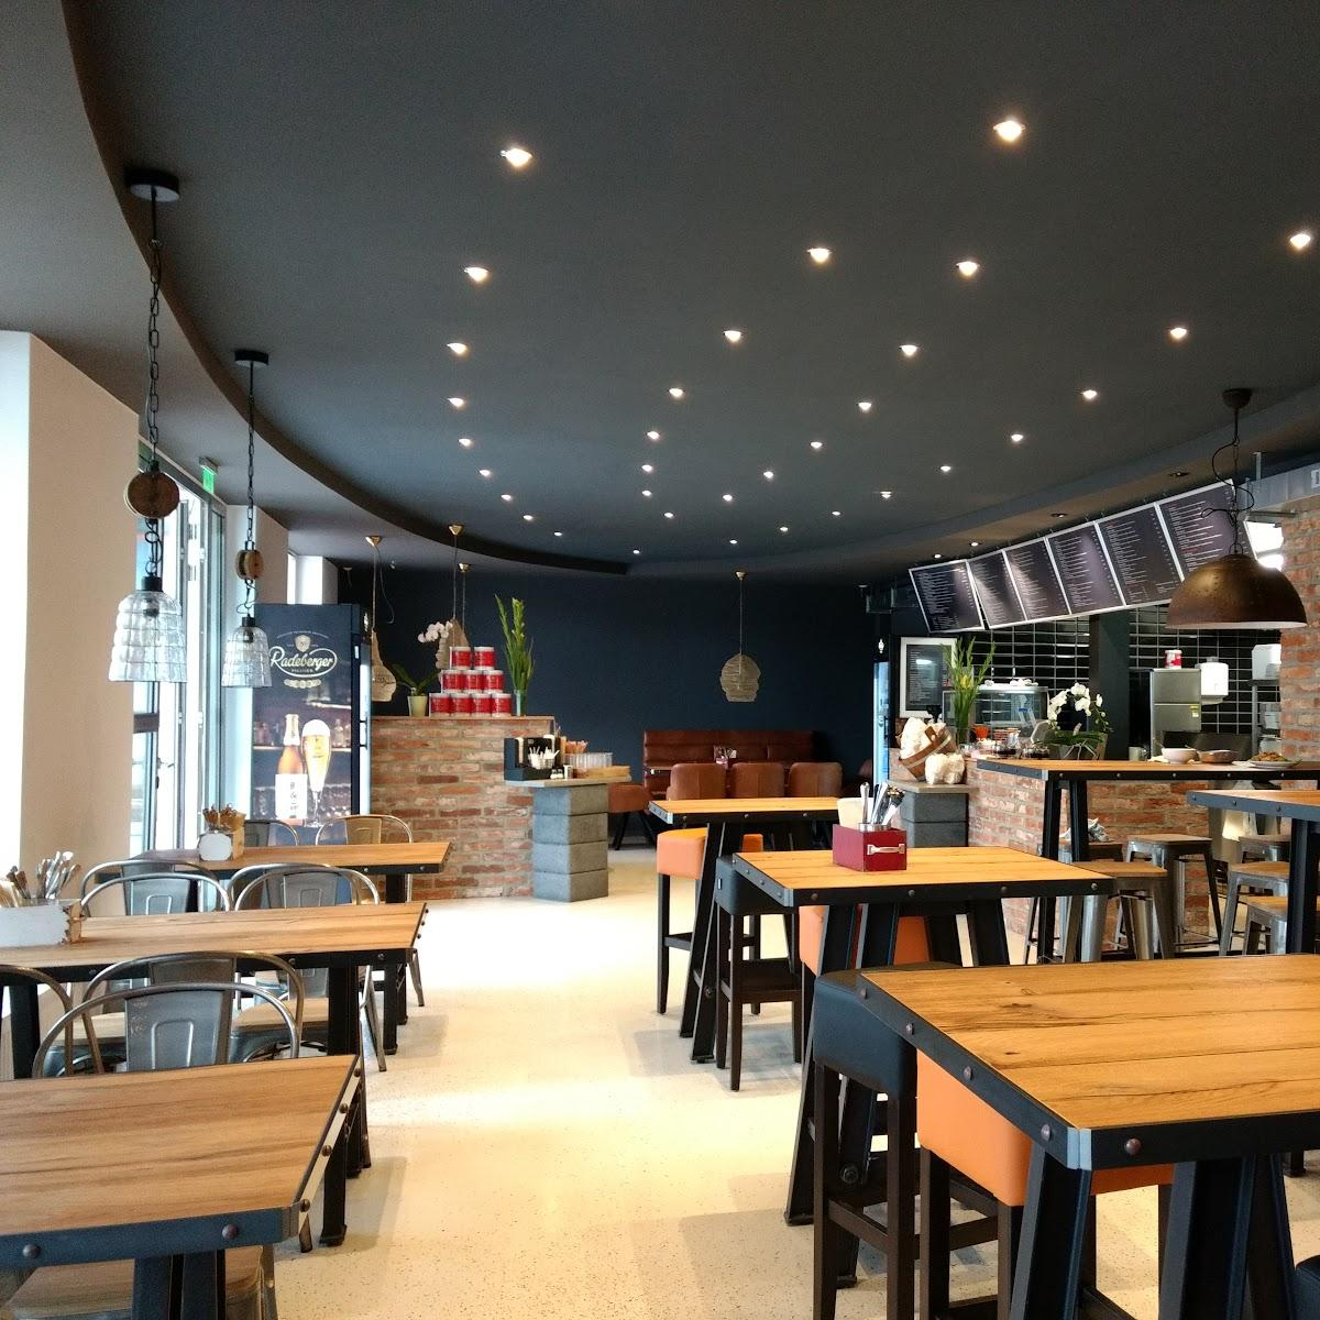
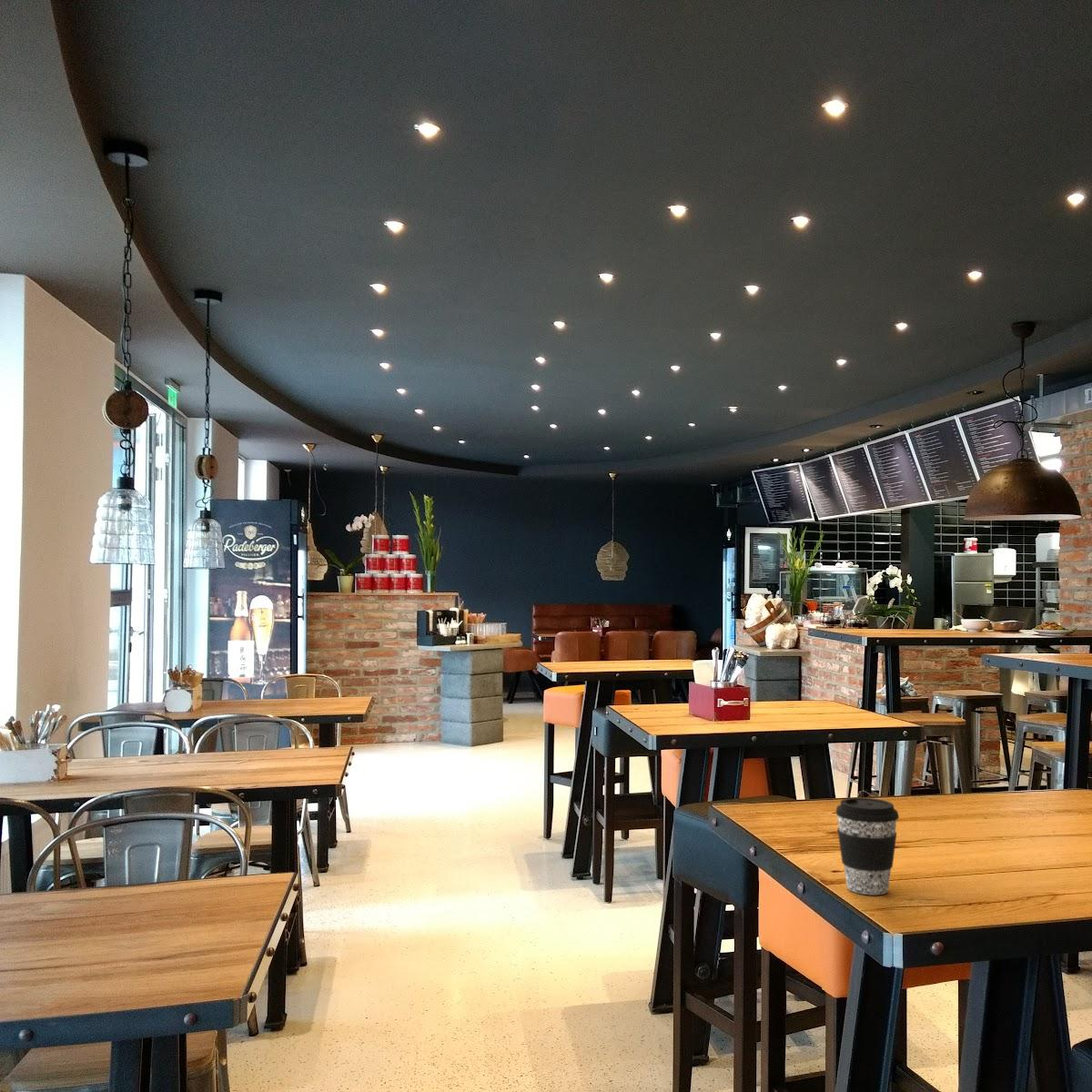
+ coffee cup [834,797,900,895]
